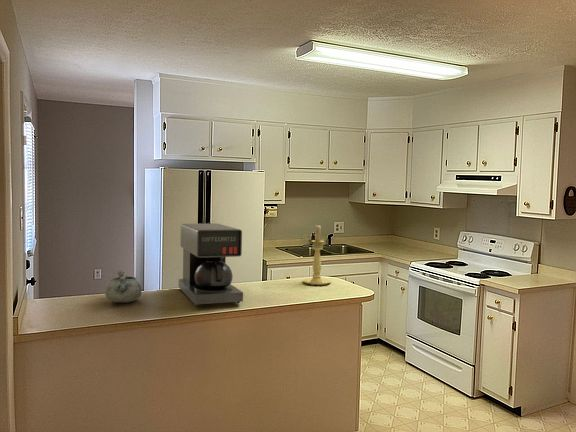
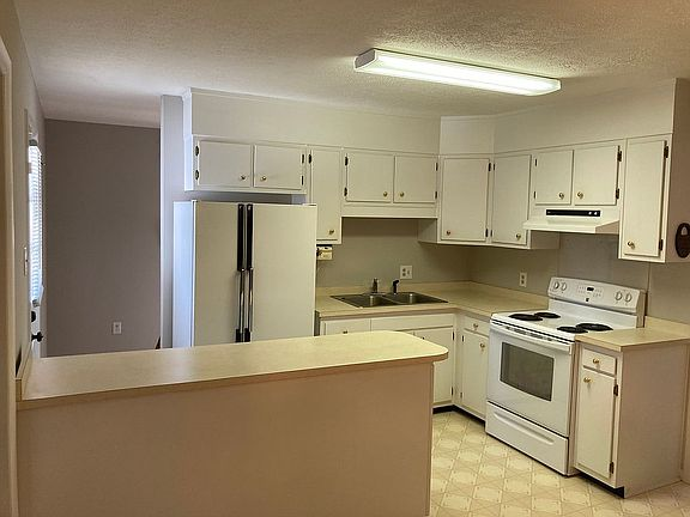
- coffee maker [178,223,244,307]
- candle holder [302,224,331,286]
- decorative bowl [104,269,143,304]
